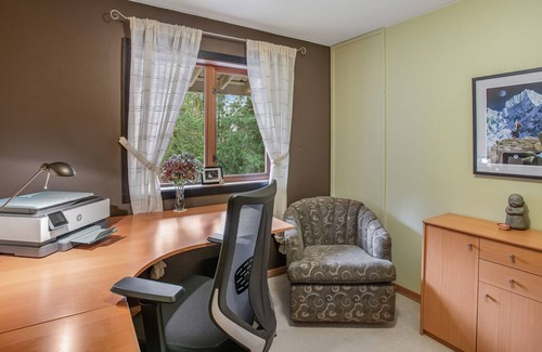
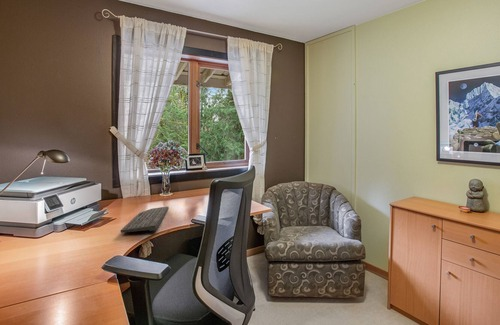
+ keyboard [119,206,170,234]
